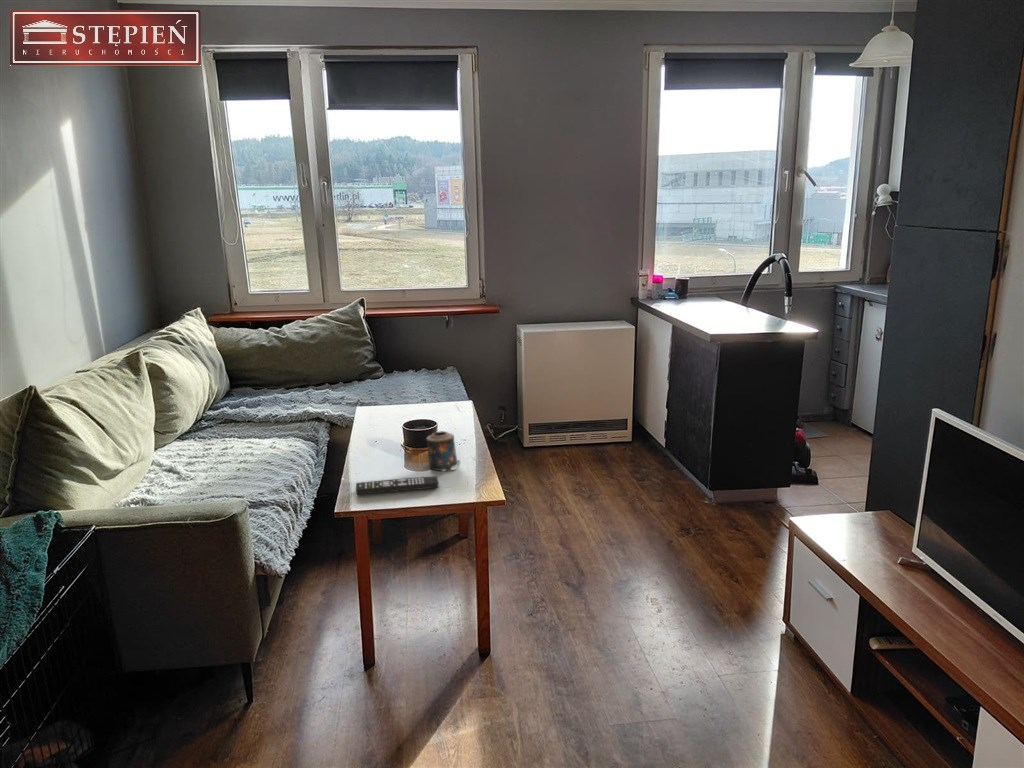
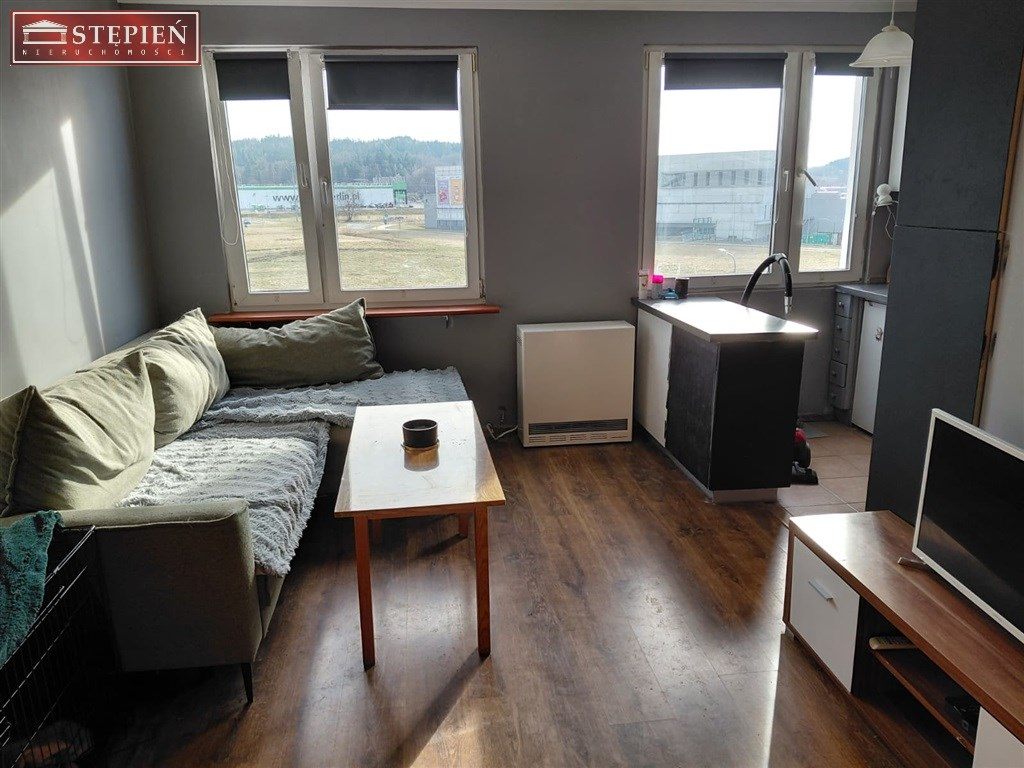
- remote control [355,475,439,496]
- candle [425,430,461,472]
